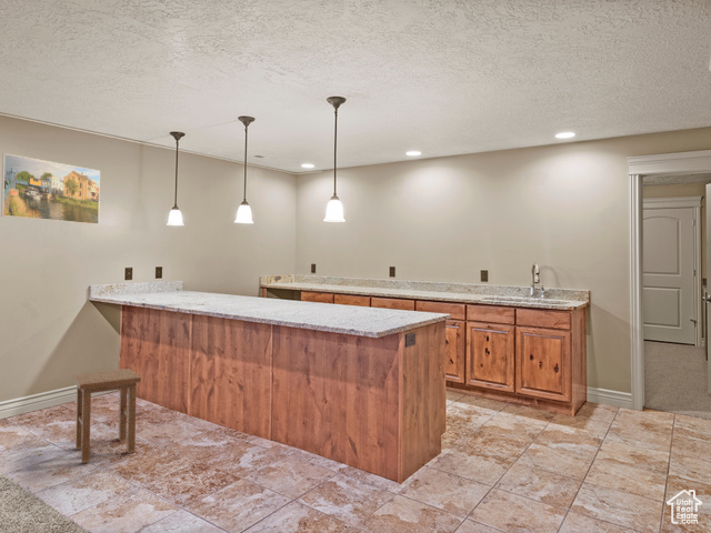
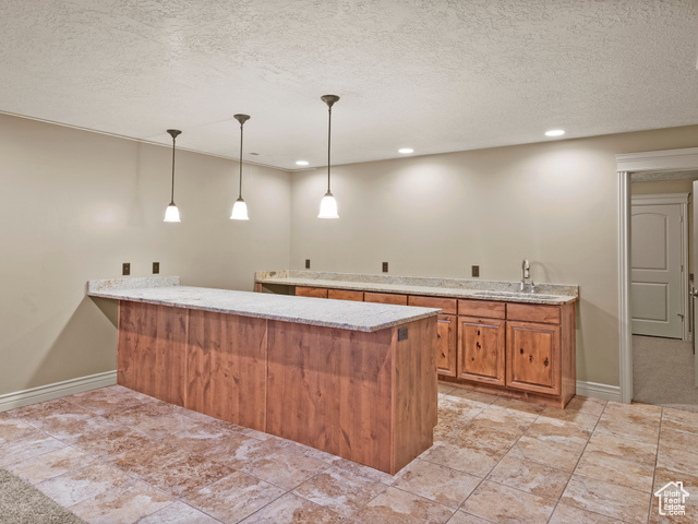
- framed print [0,152,101,225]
- stool [71,368,142,464]
